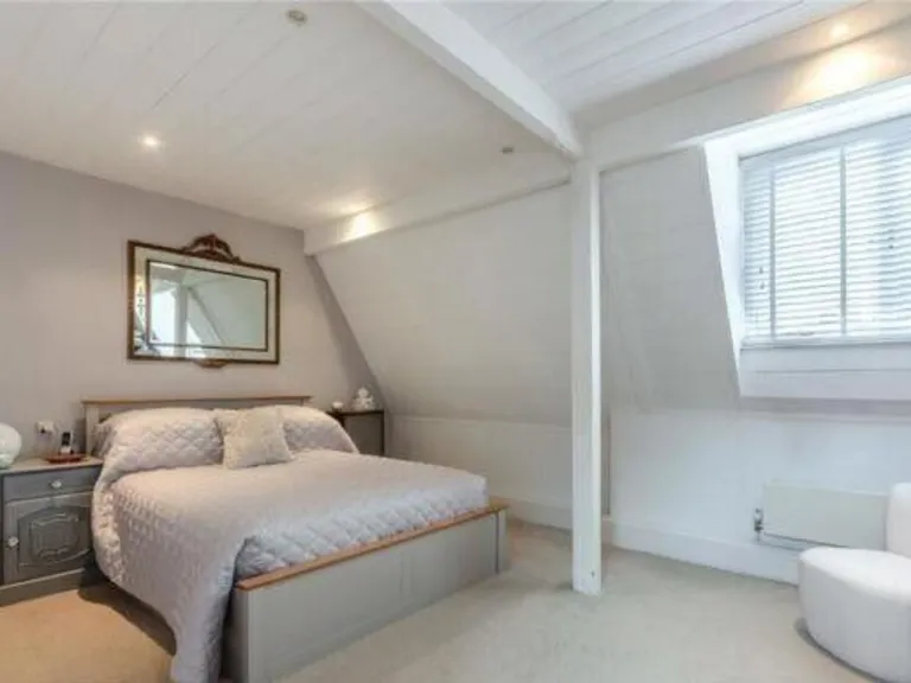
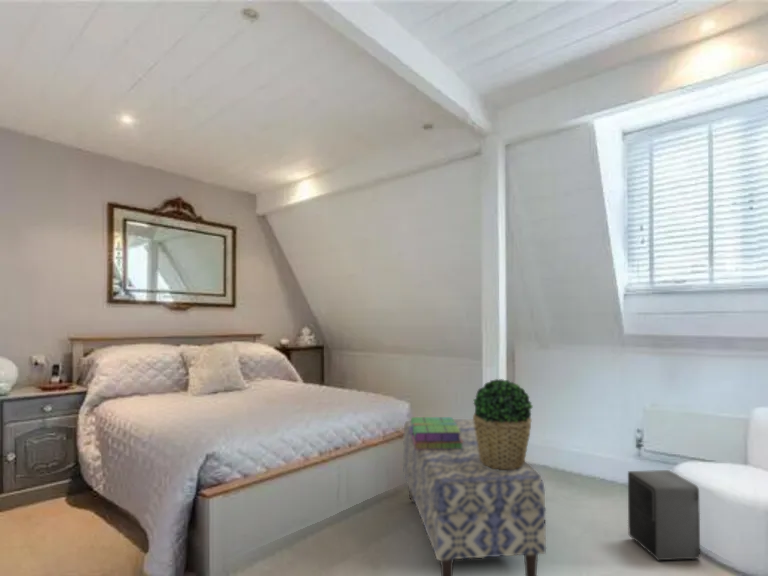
+ potted plant [472,378,534,470]
+ bench [402,418,547,576]
+ speaker [627,469,701,562]
+ stack of books [409,416,464,450]
